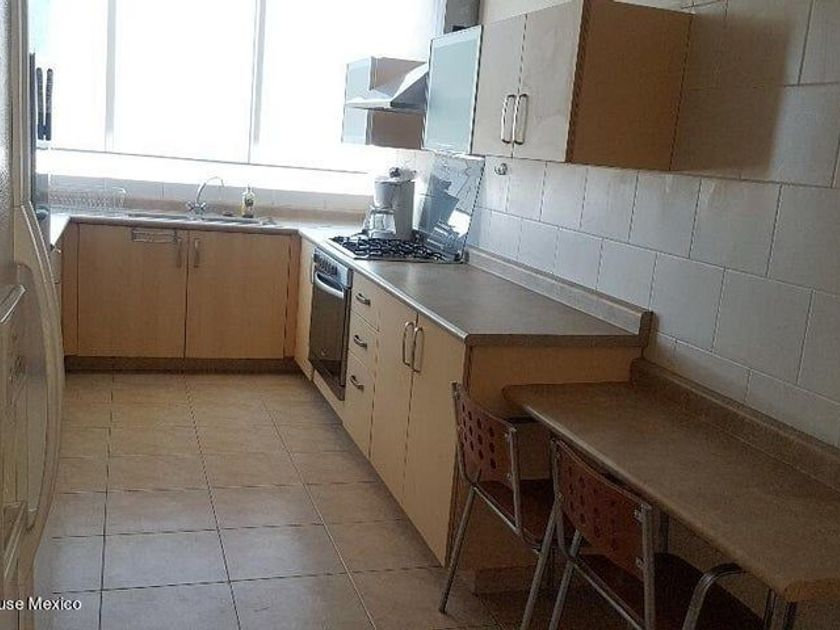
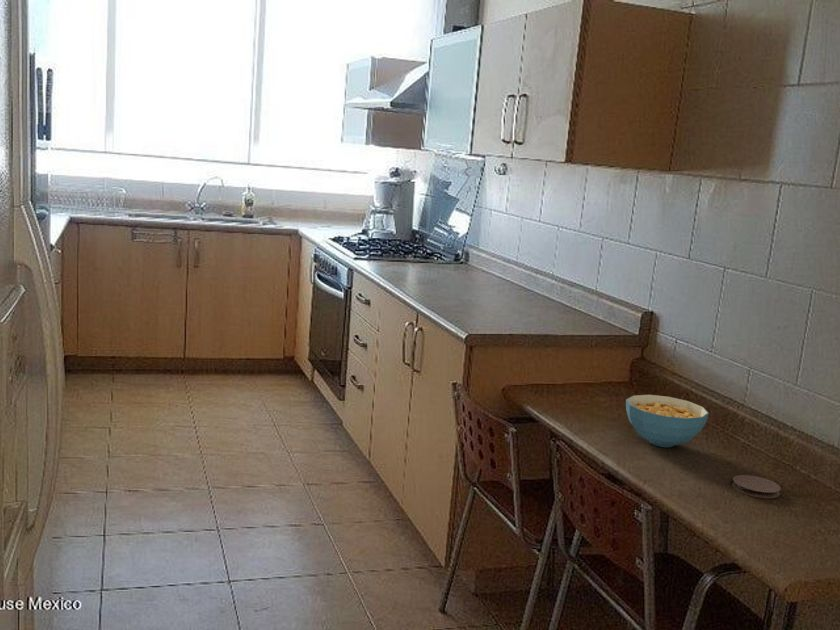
+ coaster [731,474,782,499]
+ cereal bowl [625,394,710,448]
